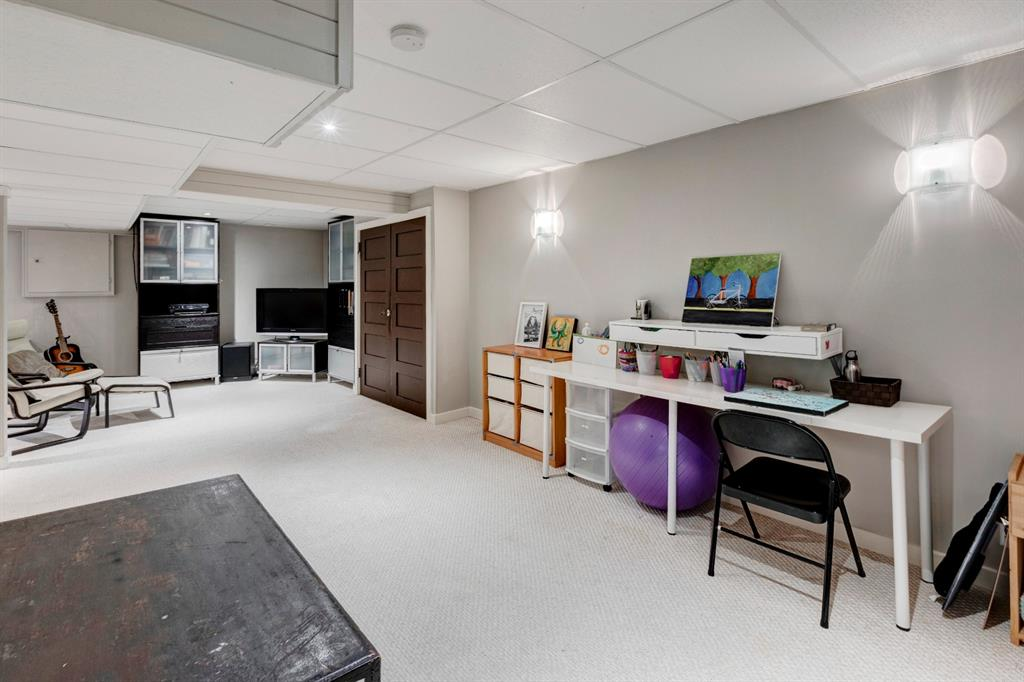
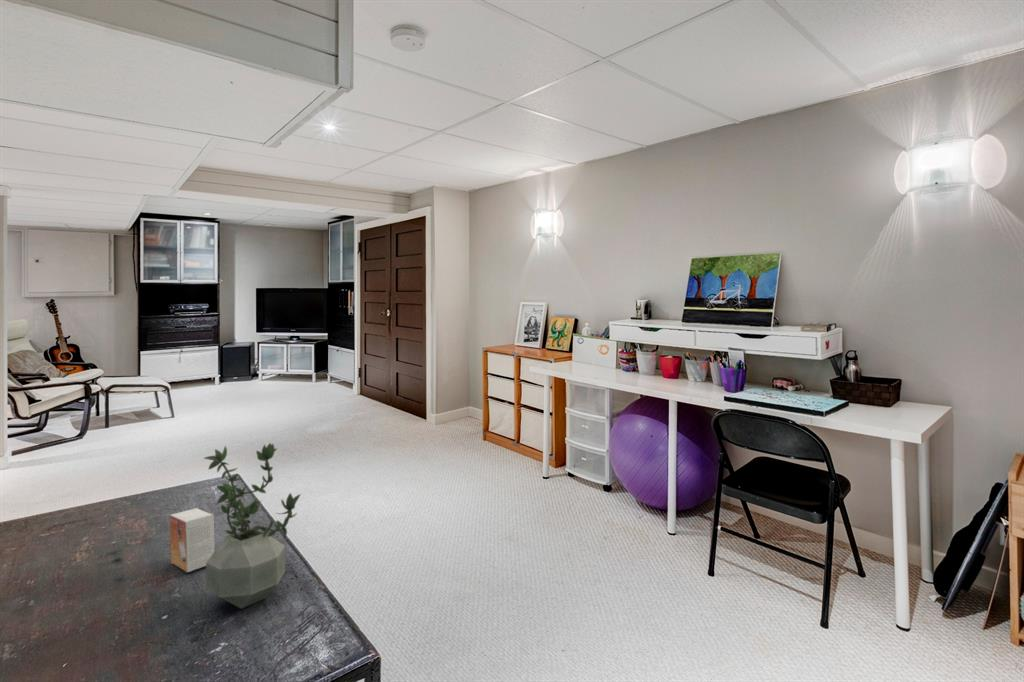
+ potted plant [203,442,302,610]
+ small box [169,507,215,573]
